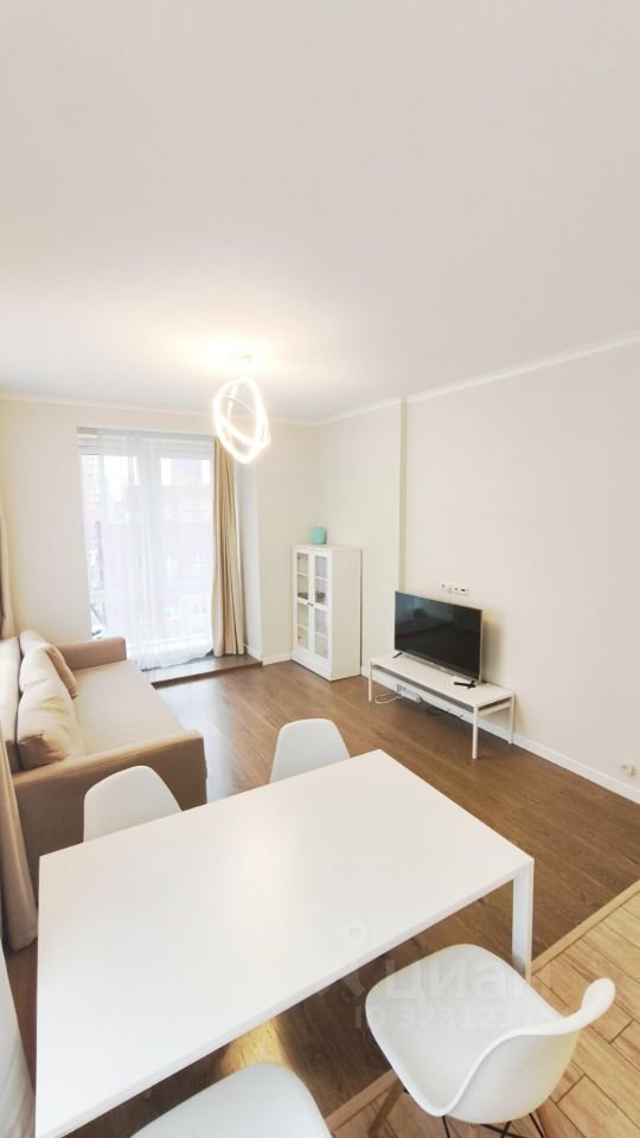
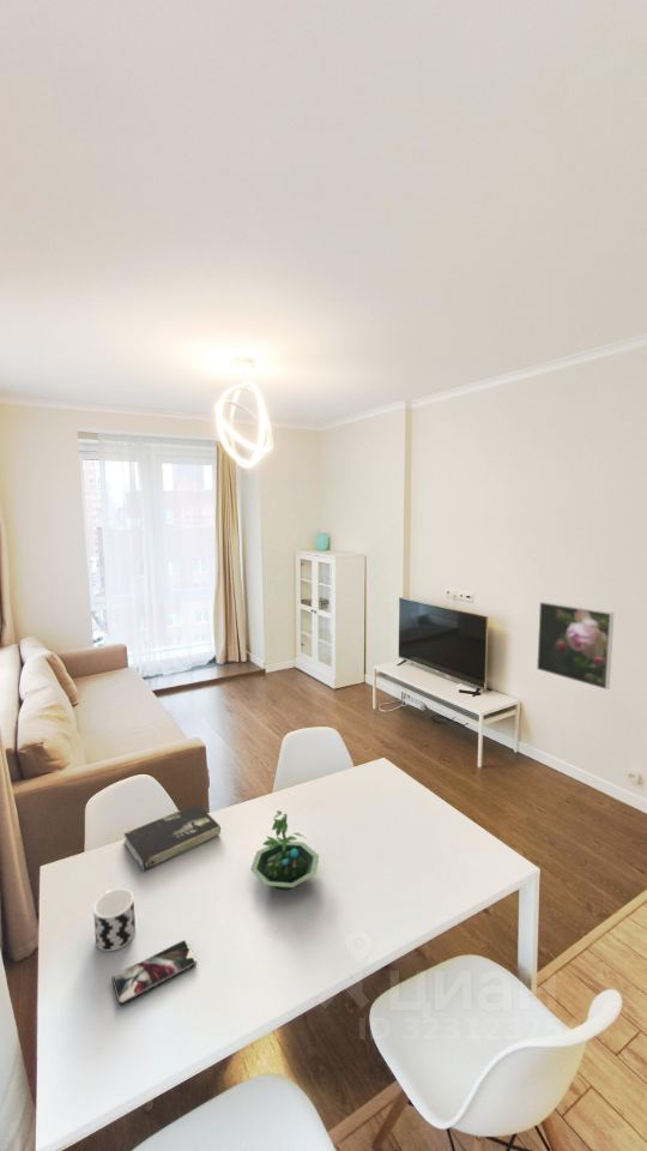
+ cup [92,888,137,952]
+ smartphone [110,939,198,1006]
+ book [122,802,222,872]
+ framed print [536,601,615,691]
+ terrarium [249,809,320,891]
